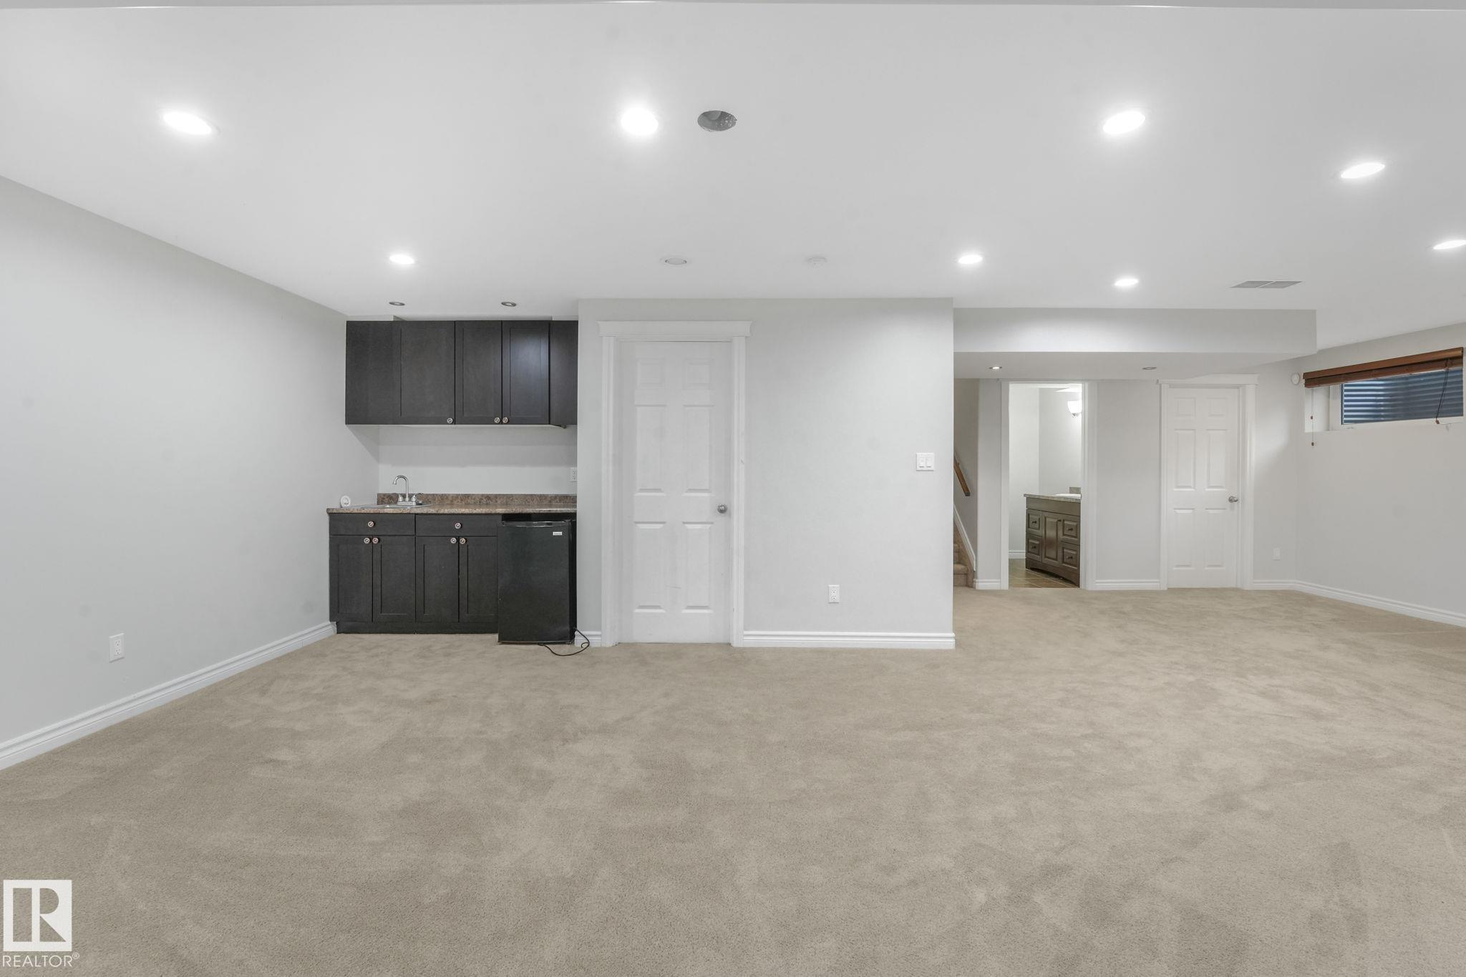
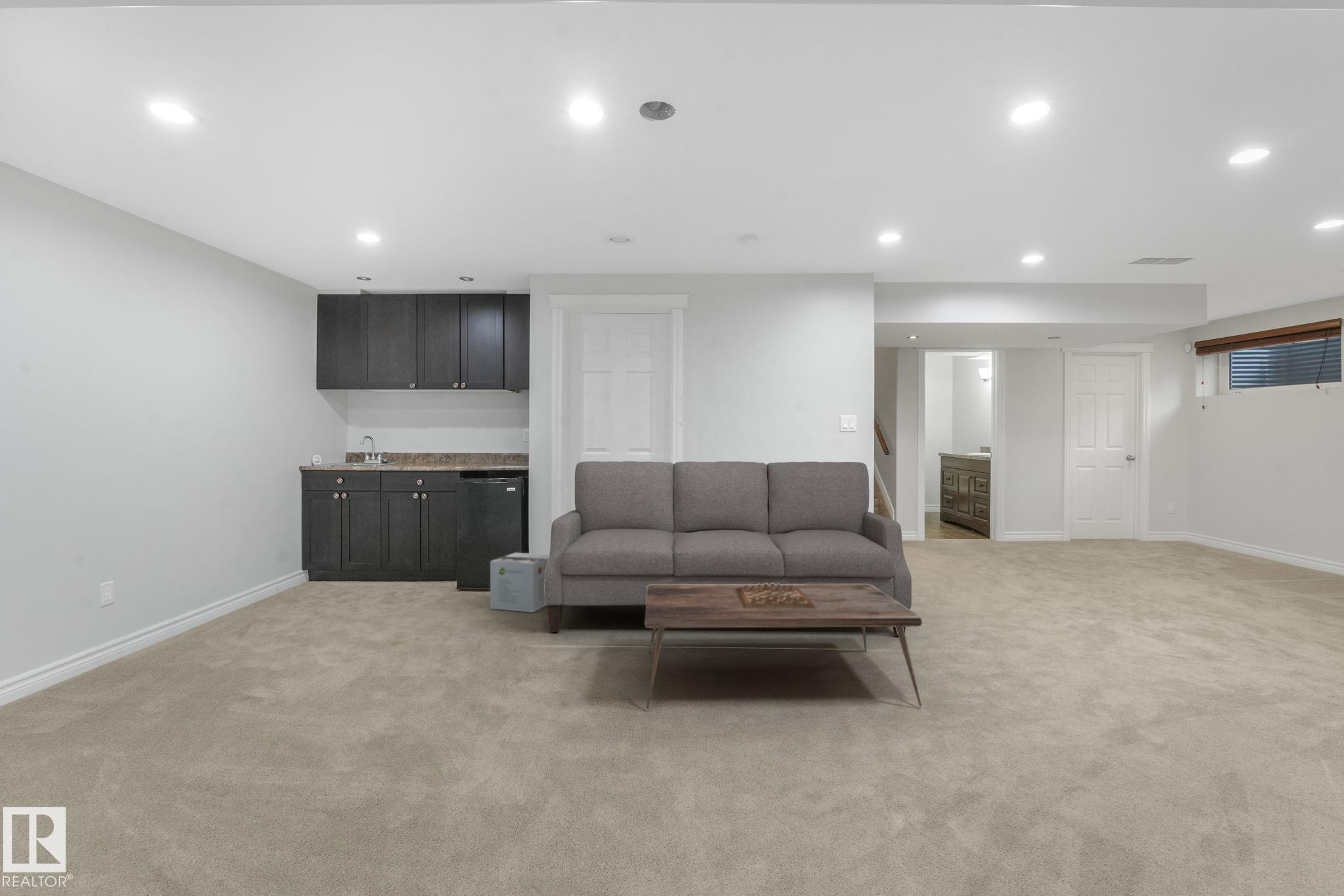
+ sofa [545,460,912,636]
+ cardboard box [490,552,549,613]
+ coffee table [644,582,923,710]
